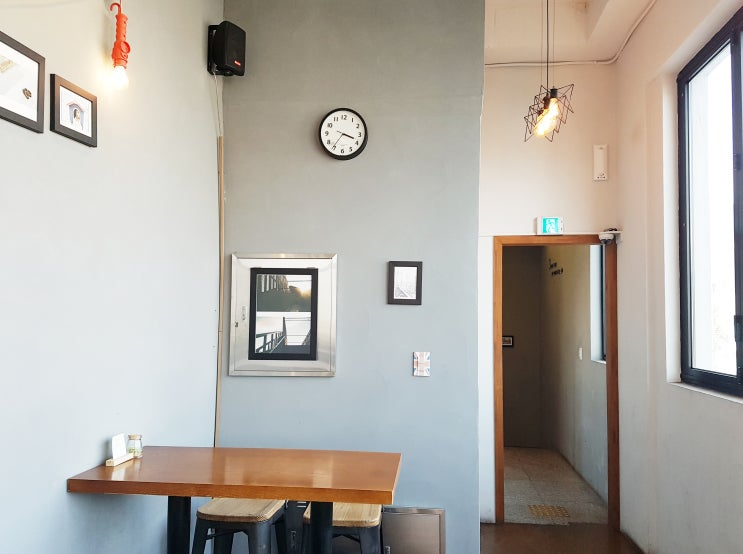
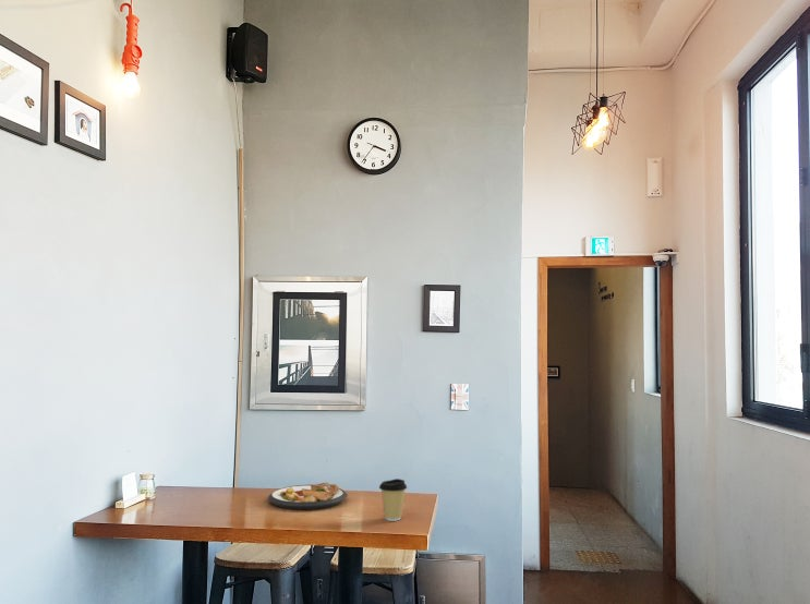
+ coffee cup [378,478,408,522]
+ plate [267,482,349,511]
